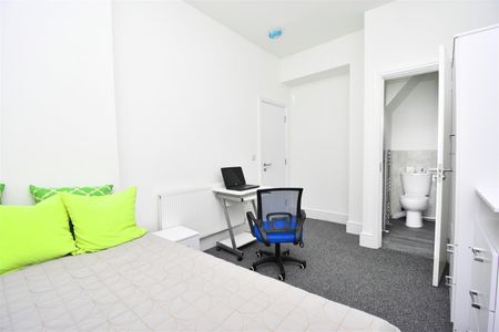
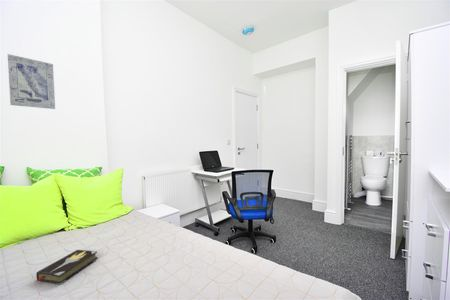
+ wall art [7,53,56,110]
+ hardback book [34,249,99,285]
